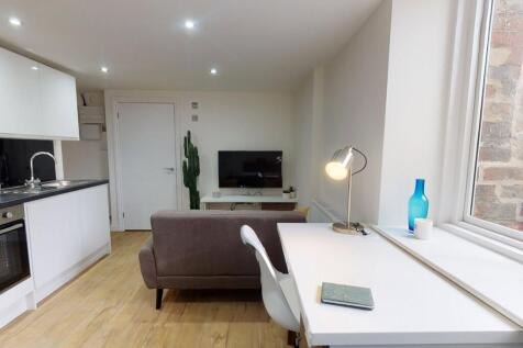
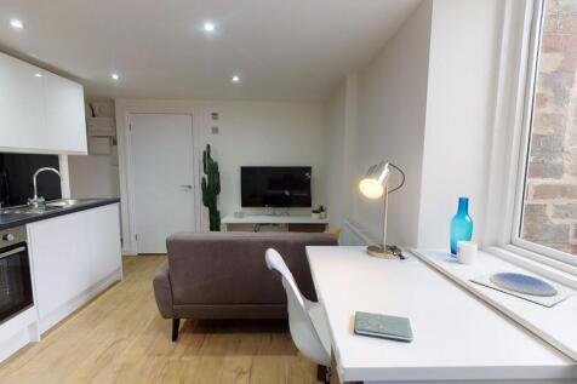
+ plate [467,268,577,308]
